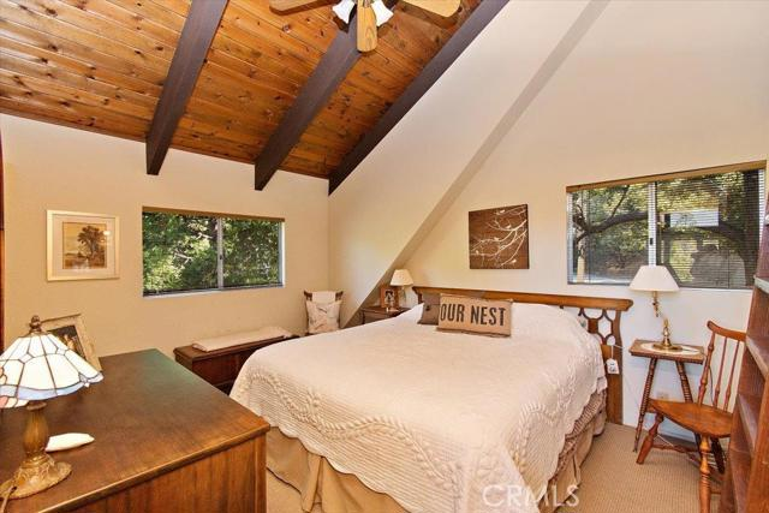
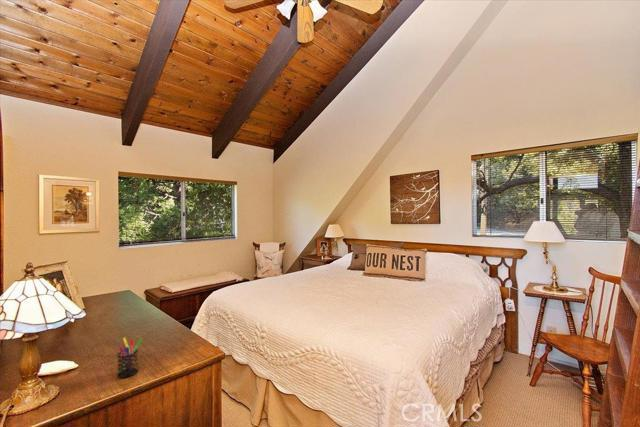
+ pen holder [116,337,143,379]
